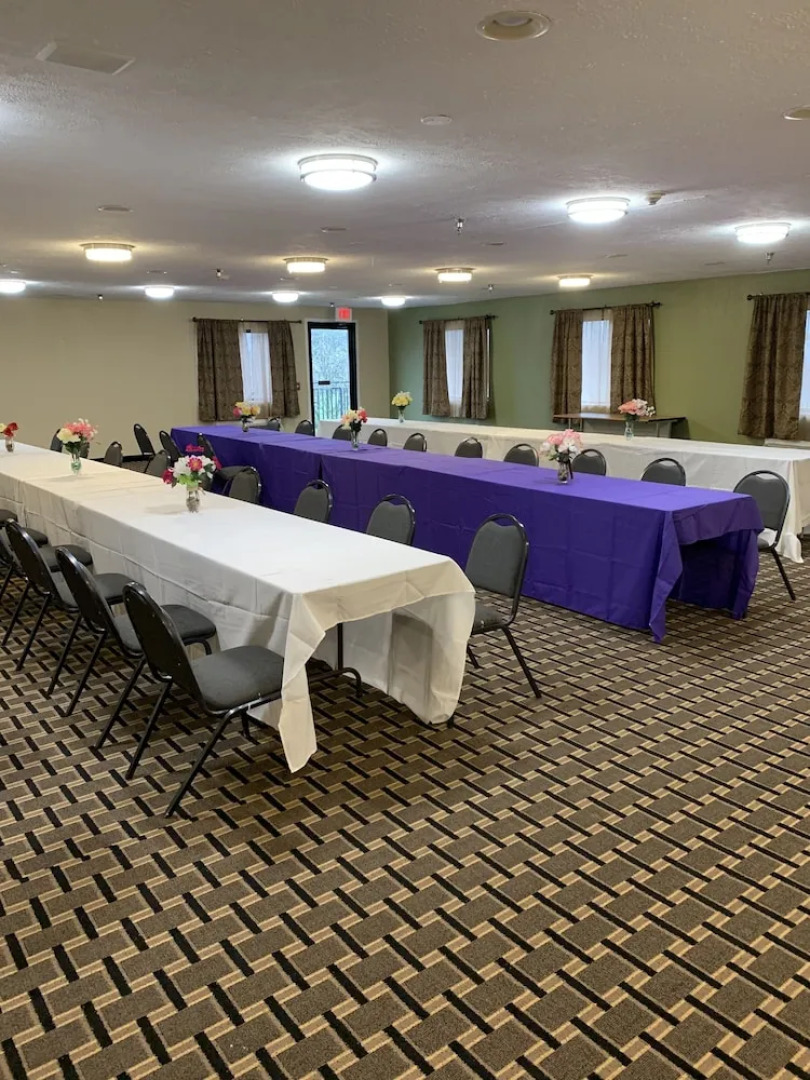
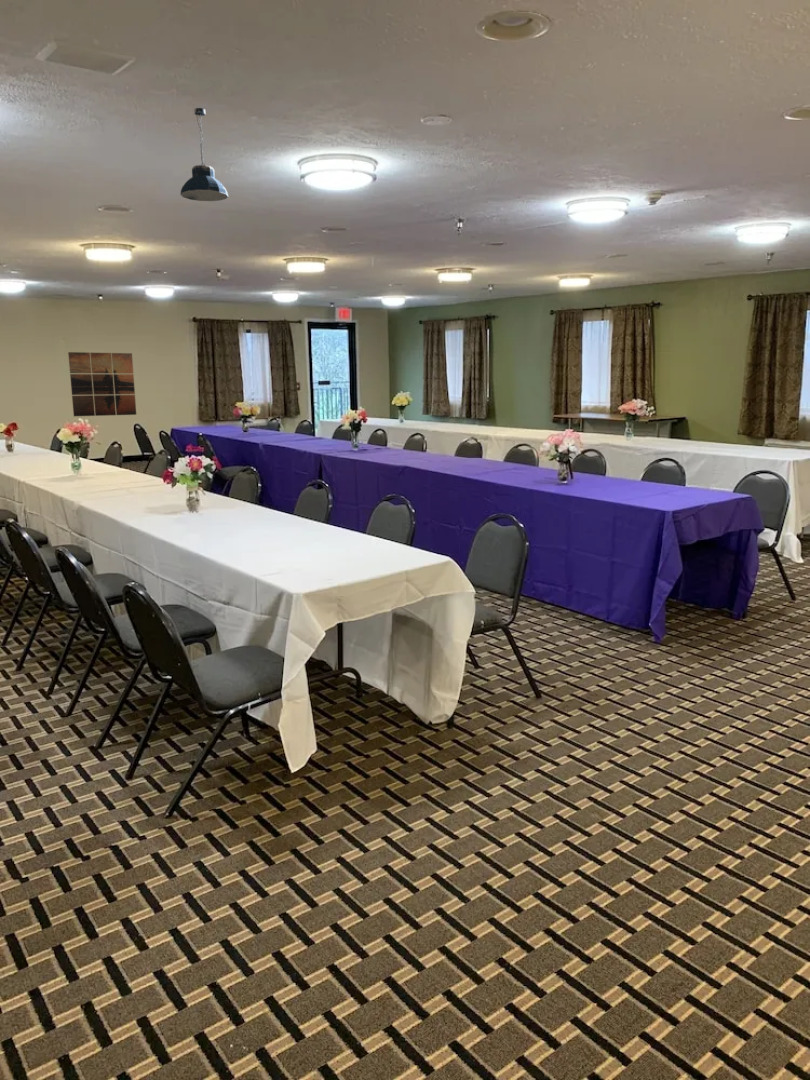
+ wall art [67,351,137,417]
+ pendant light [179,107,229,202]
